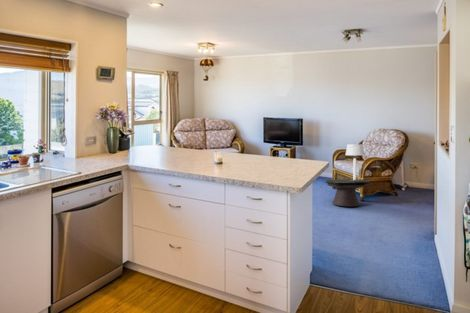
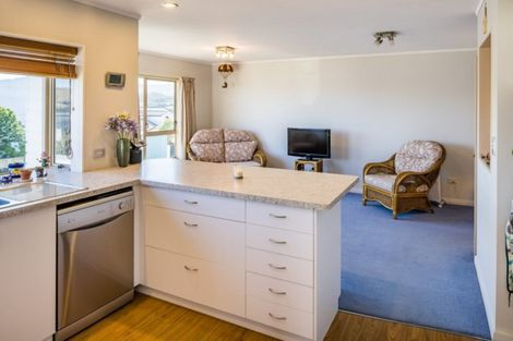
- side table [323,178,371,207]
- table lamp [345,143,365,181]
